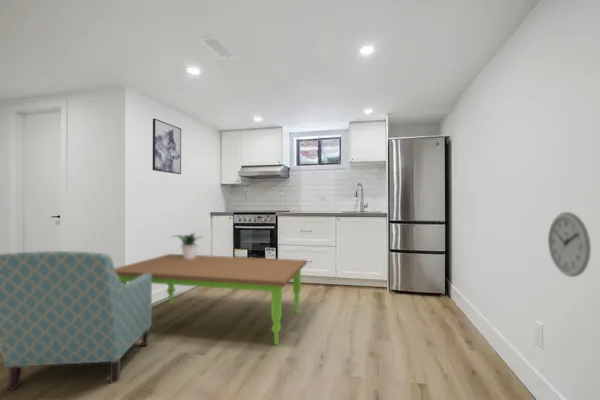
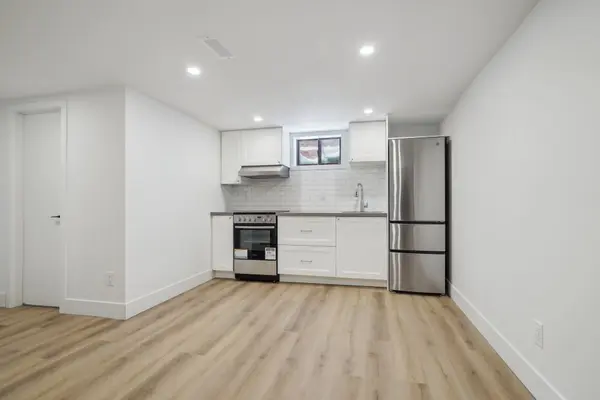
- potted plant [170,232,204,259]
- dining table [115,253,308,346]
- wall clock [547,211,592,278]
- chair [0,250,153,391]
- wall art [152,118,182,175]
